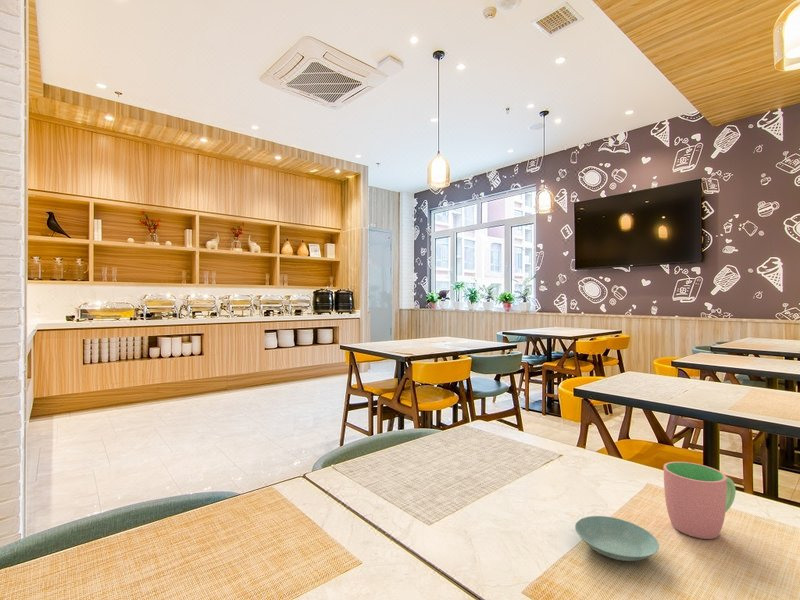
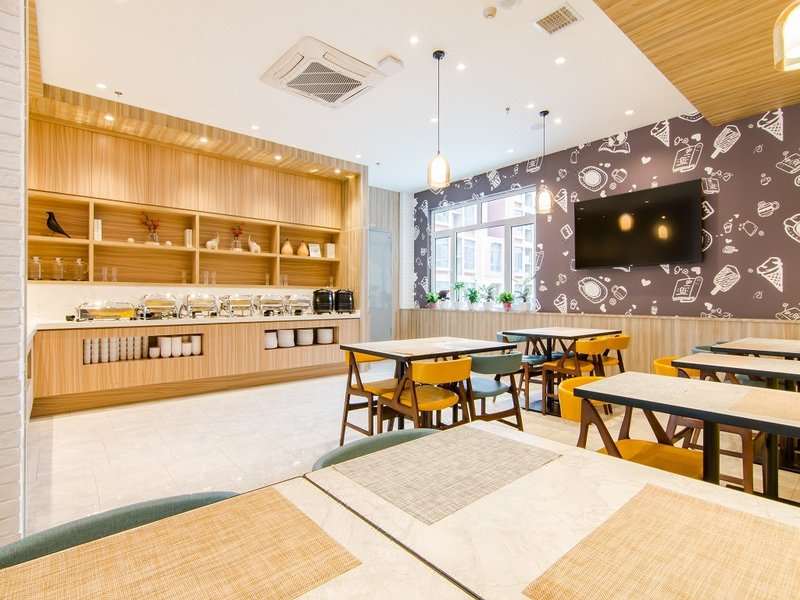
- cup [663,461,737,540]
- saucer [574,515,660,562]
